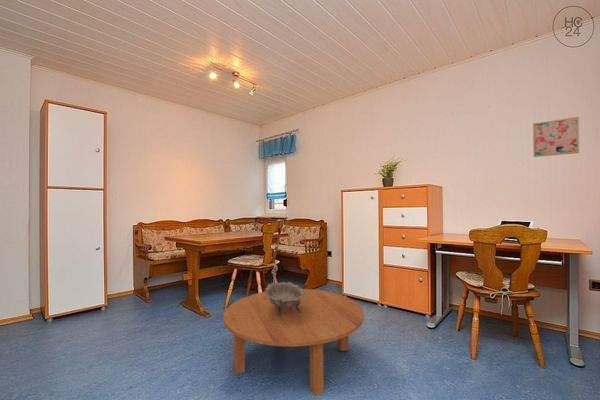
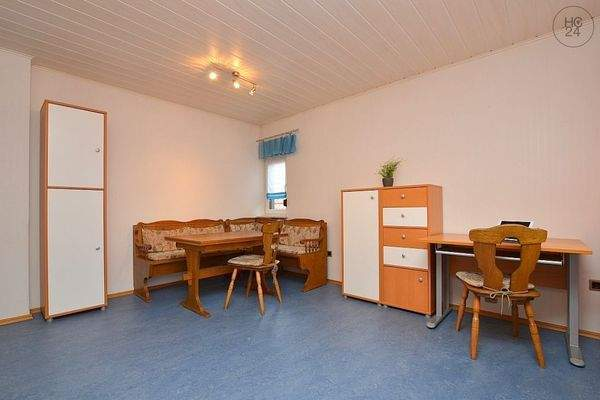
- wall art [532,116,580,158]
- decorative bowl [264,281,306,316]
- coffee table [223,288,365,397]
